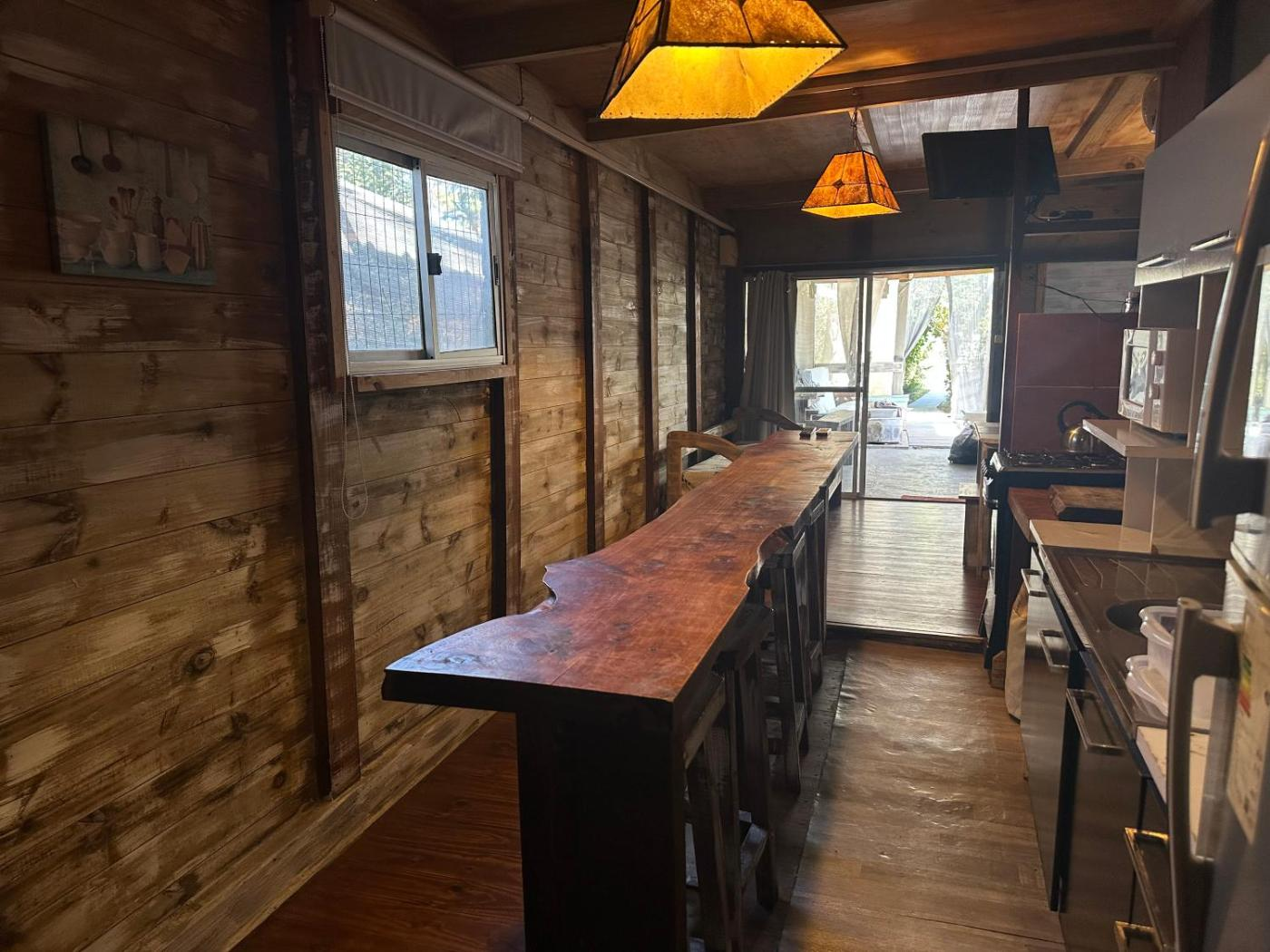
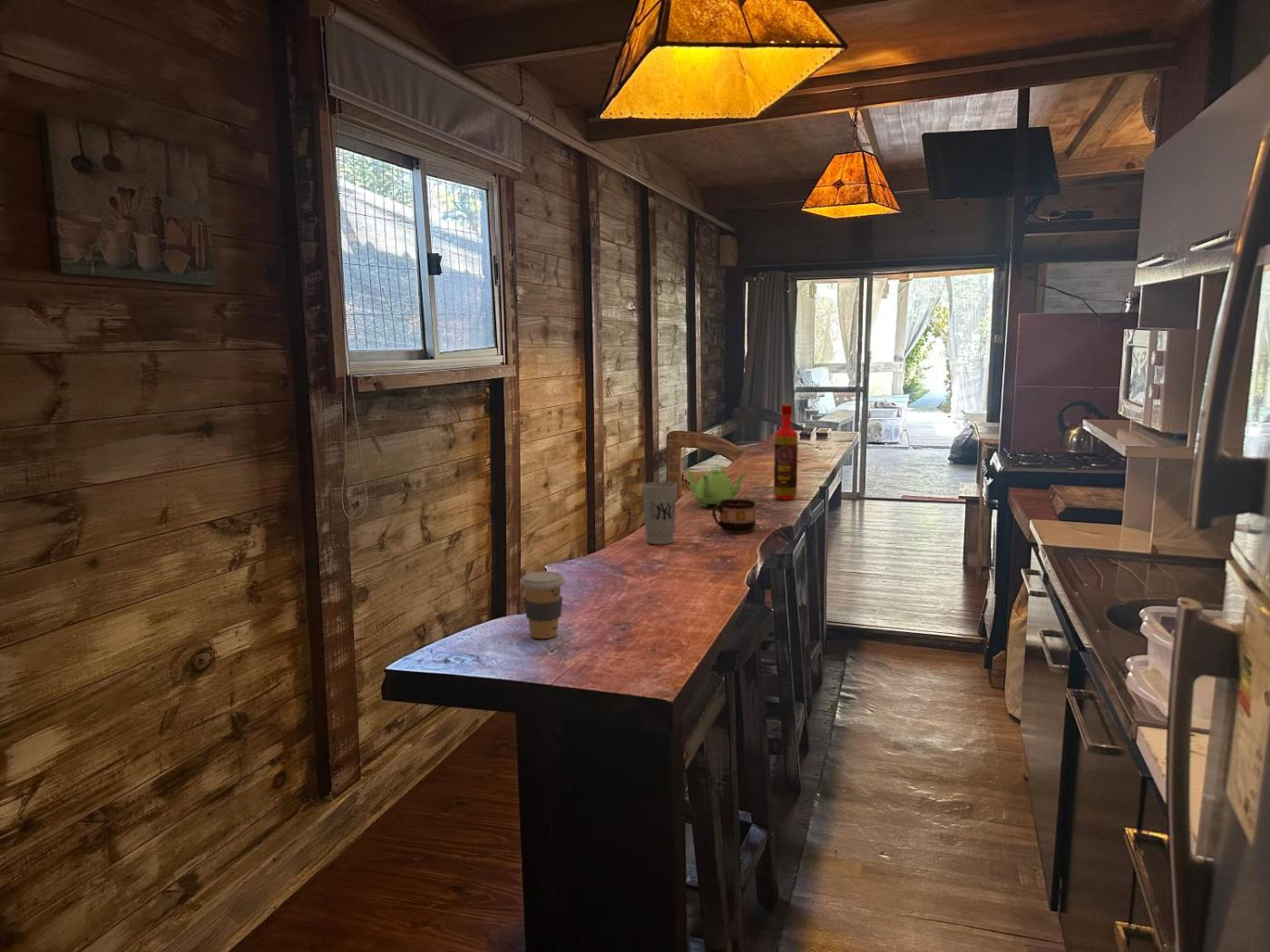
+ bottle [773,403,798,500]
+ teapot [685,466,747,509]
+ cup [711,499,757,534]
+ coffee cup [519,570,566,639]
+ cup [641,481,678,545]
